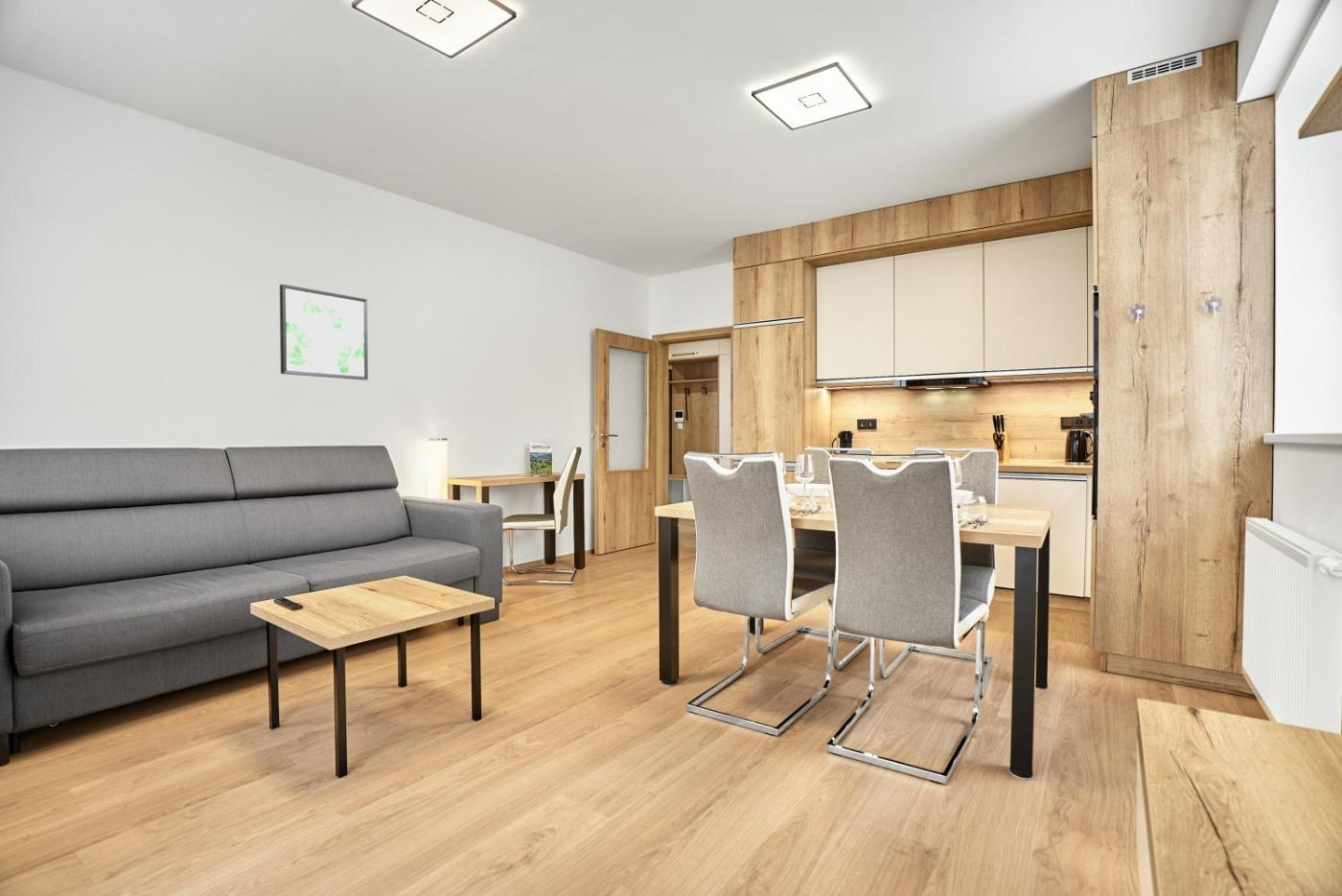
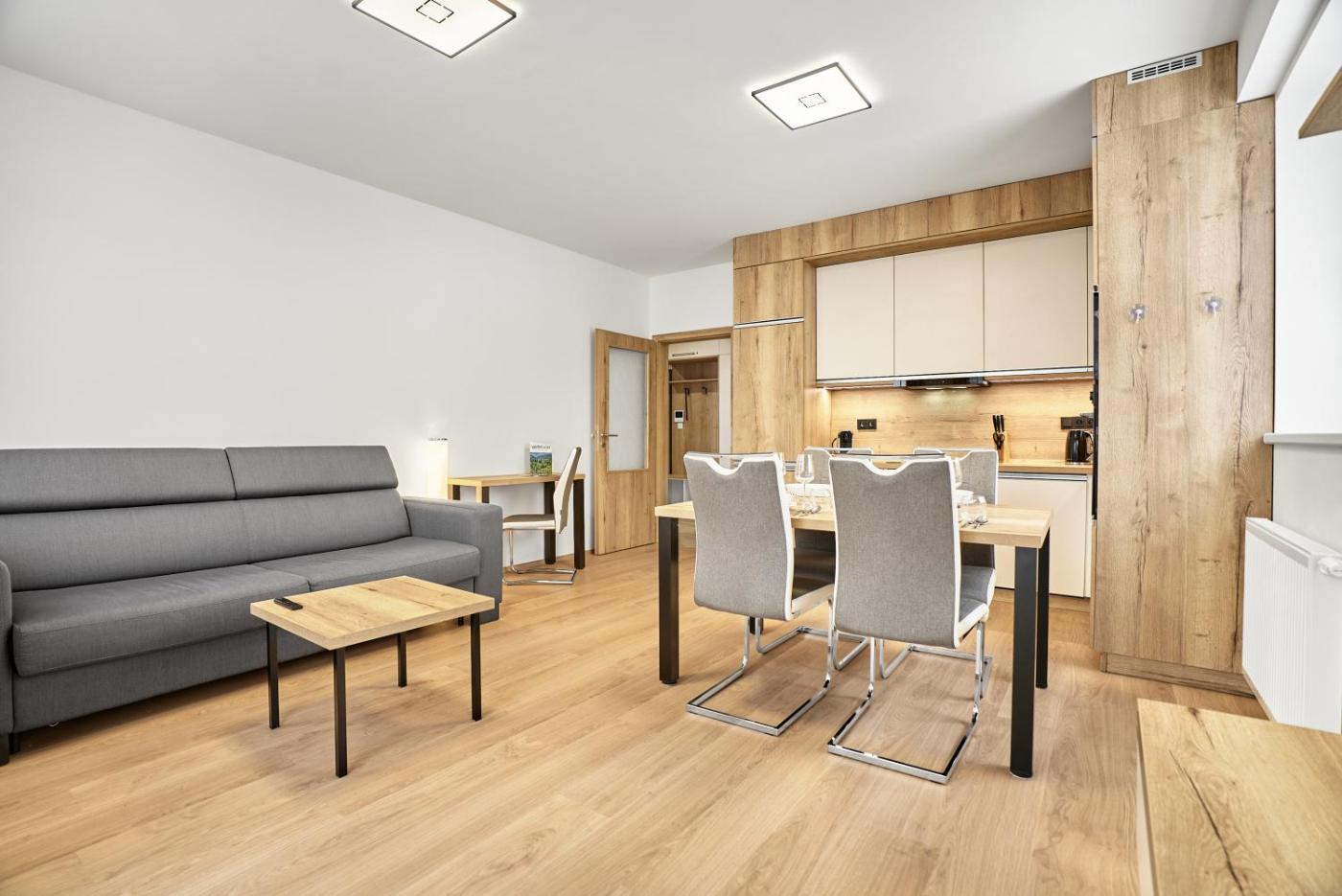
- wall art [279,284,369,381]
